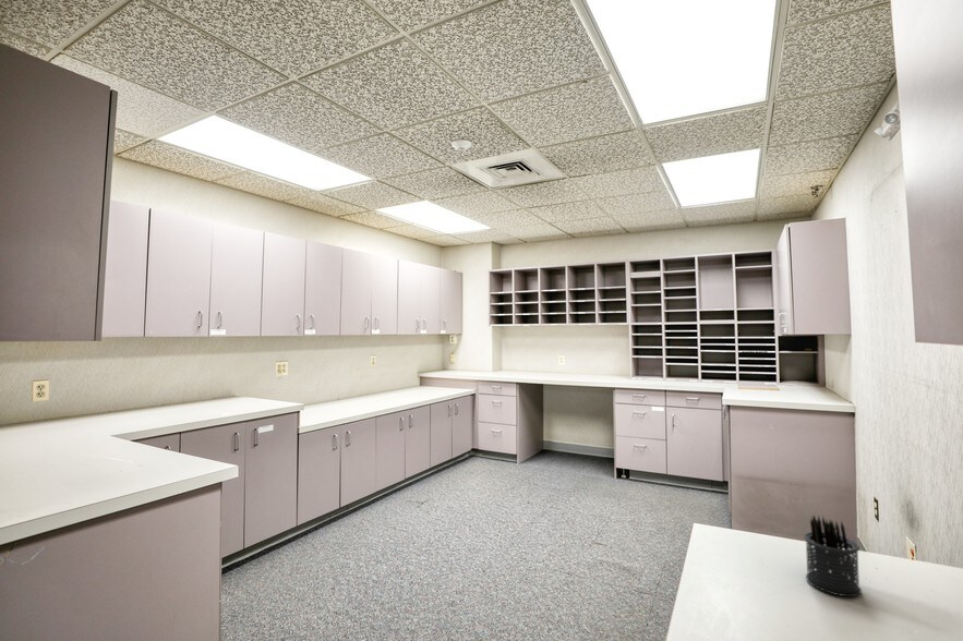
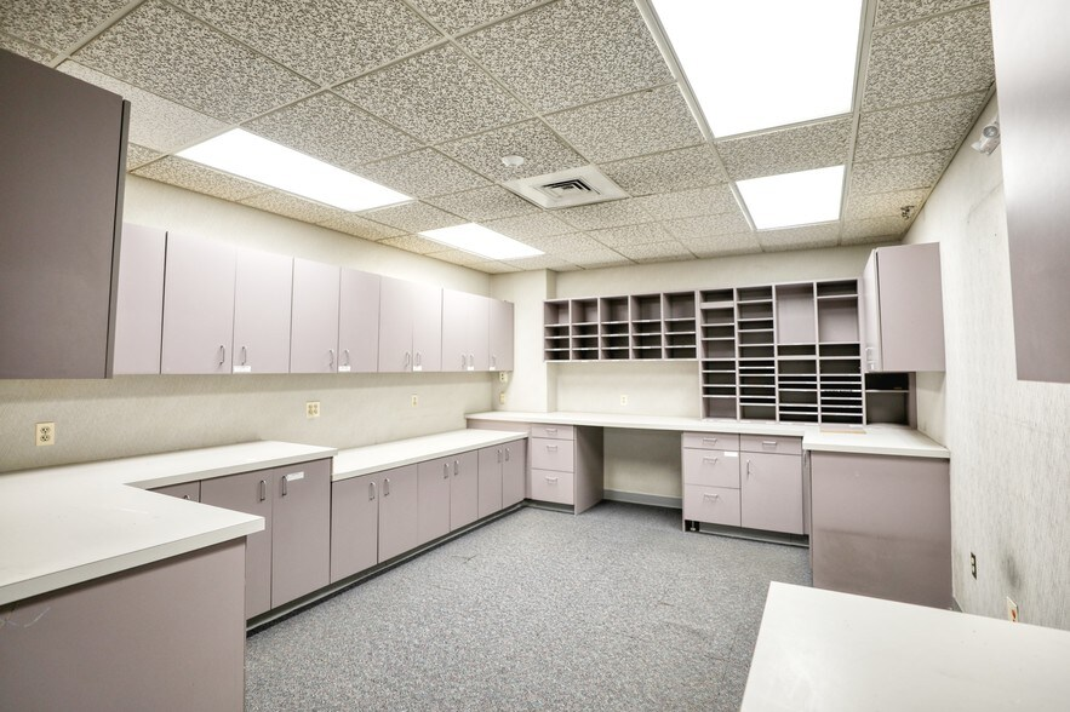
- pen holder [803,513,863,597]
